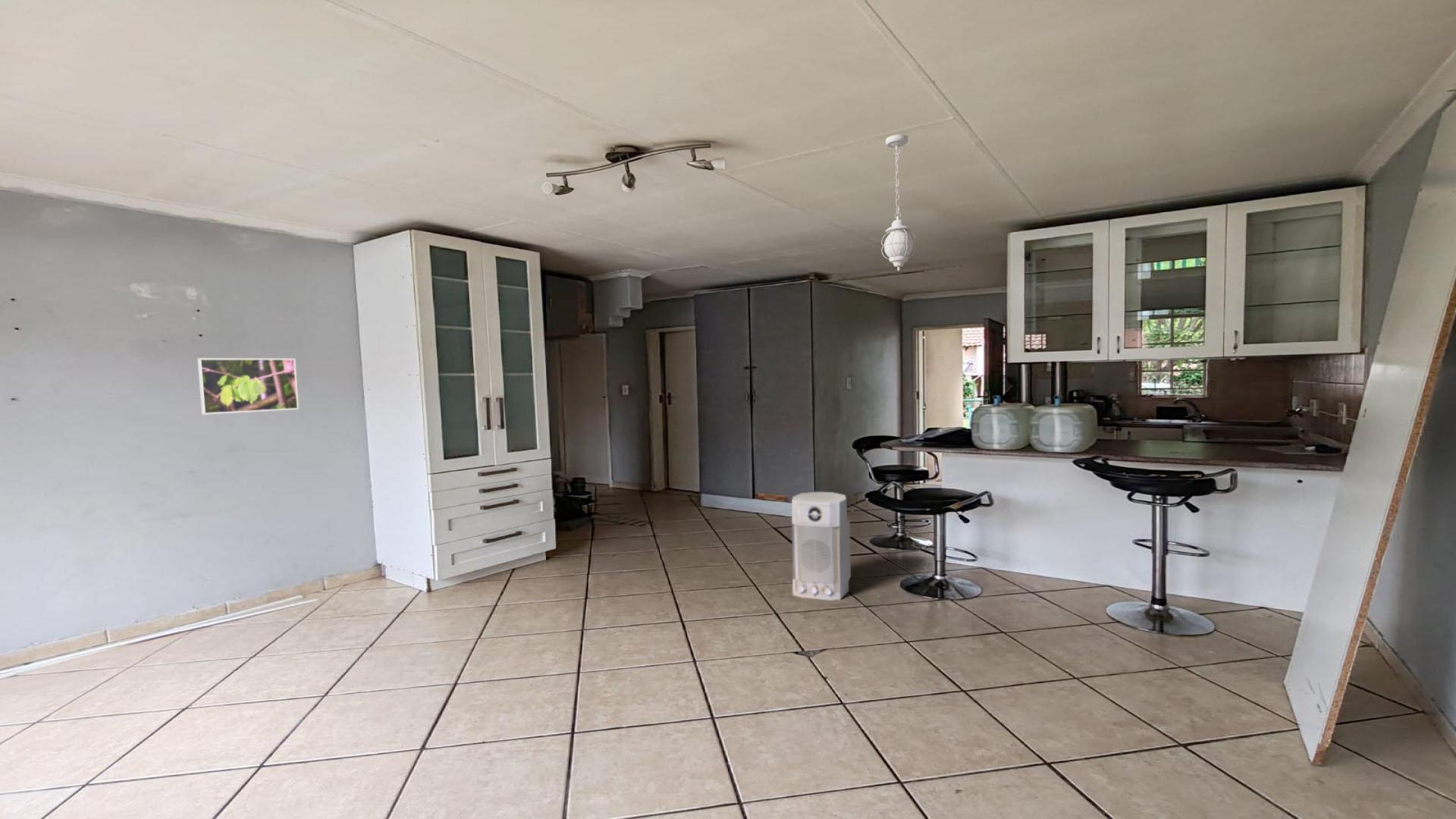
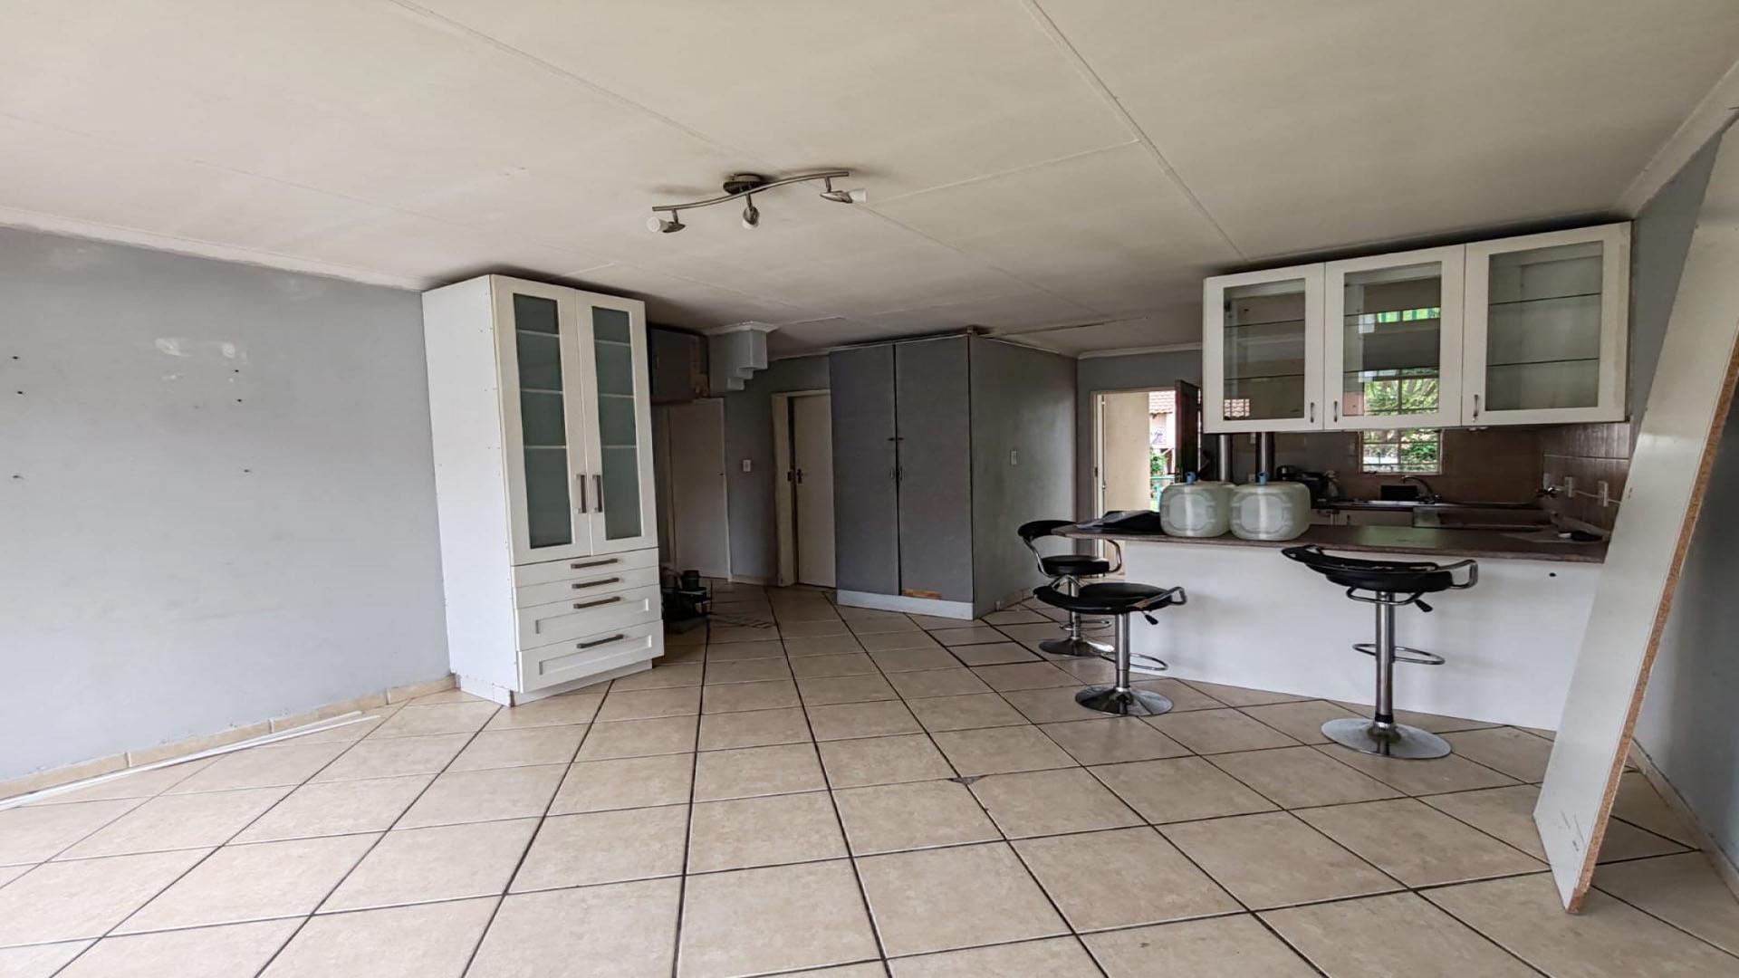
- air purifier [791,491,852,601]
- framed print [197,358,300,416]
- pendant light [880,133,916,271]
